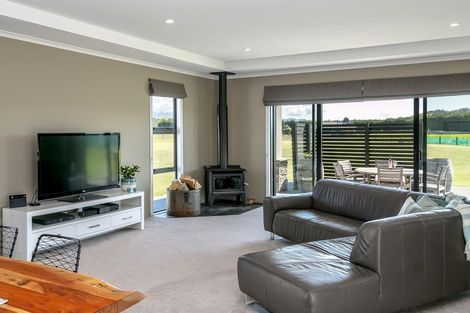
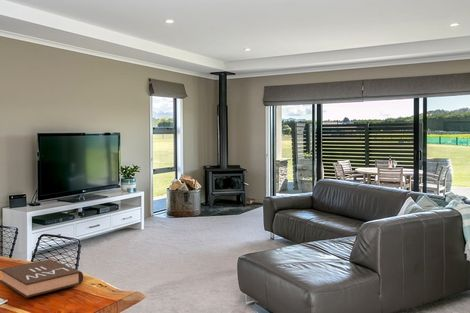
+ book [0,258,84,299]
